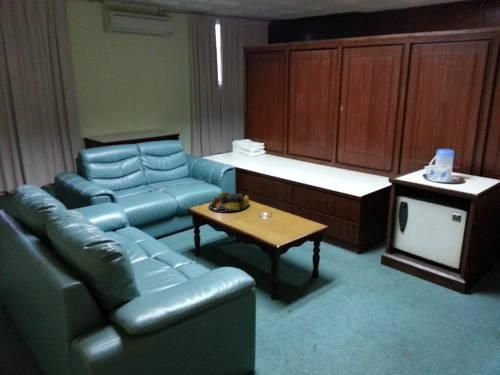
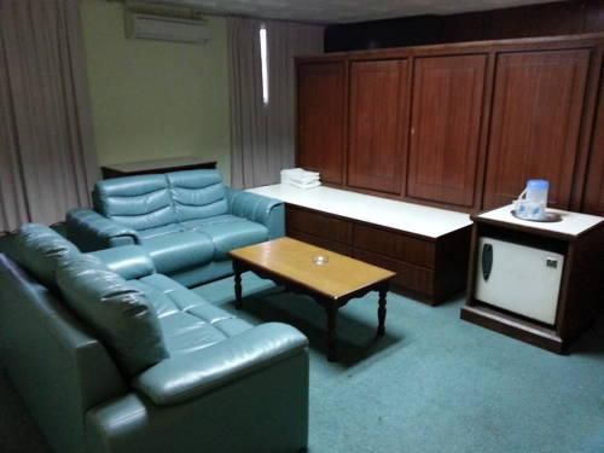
- fruit bowl [208,191,251,213]
